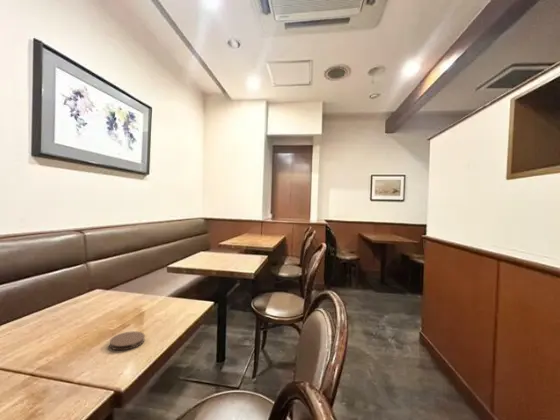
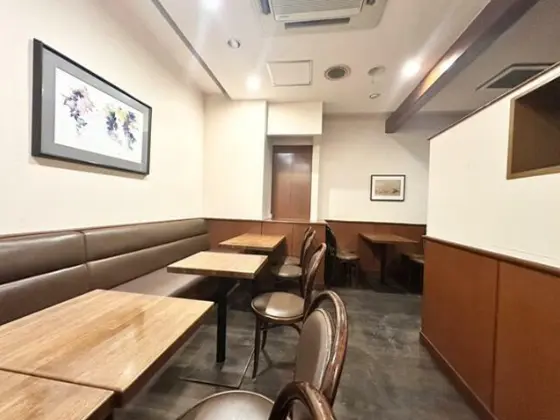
- coaster [109,330,146,351]
